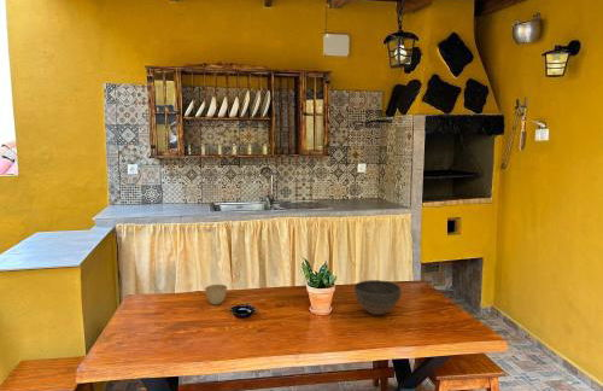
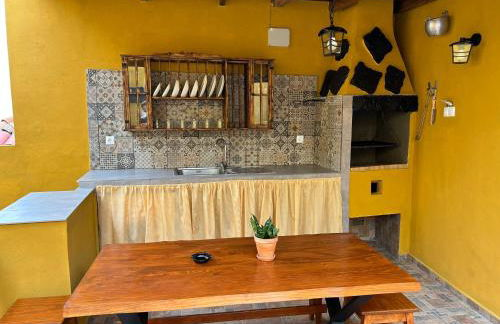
- bowl [353,279,402,316]
- flower pot [204,284,228,305]
